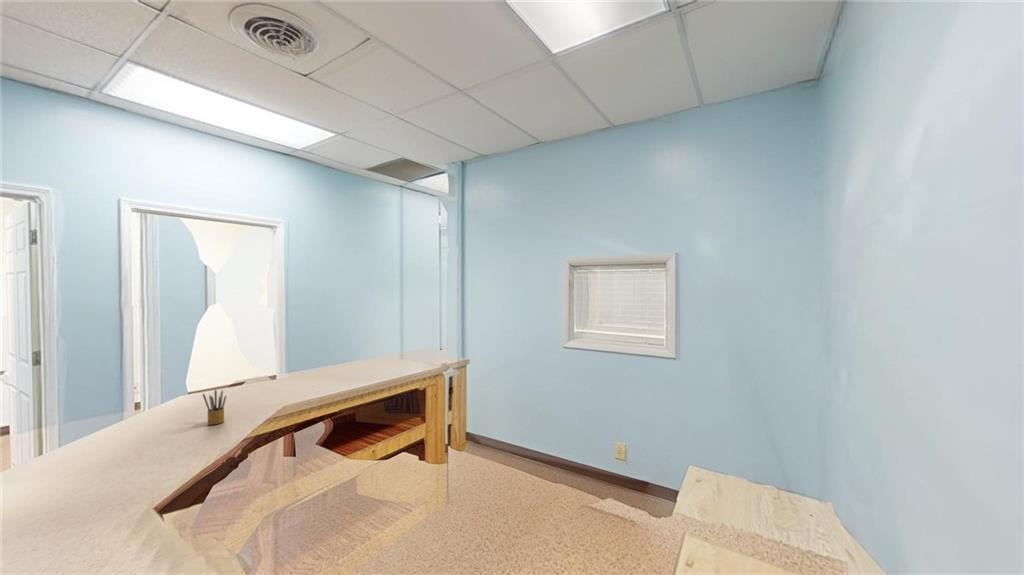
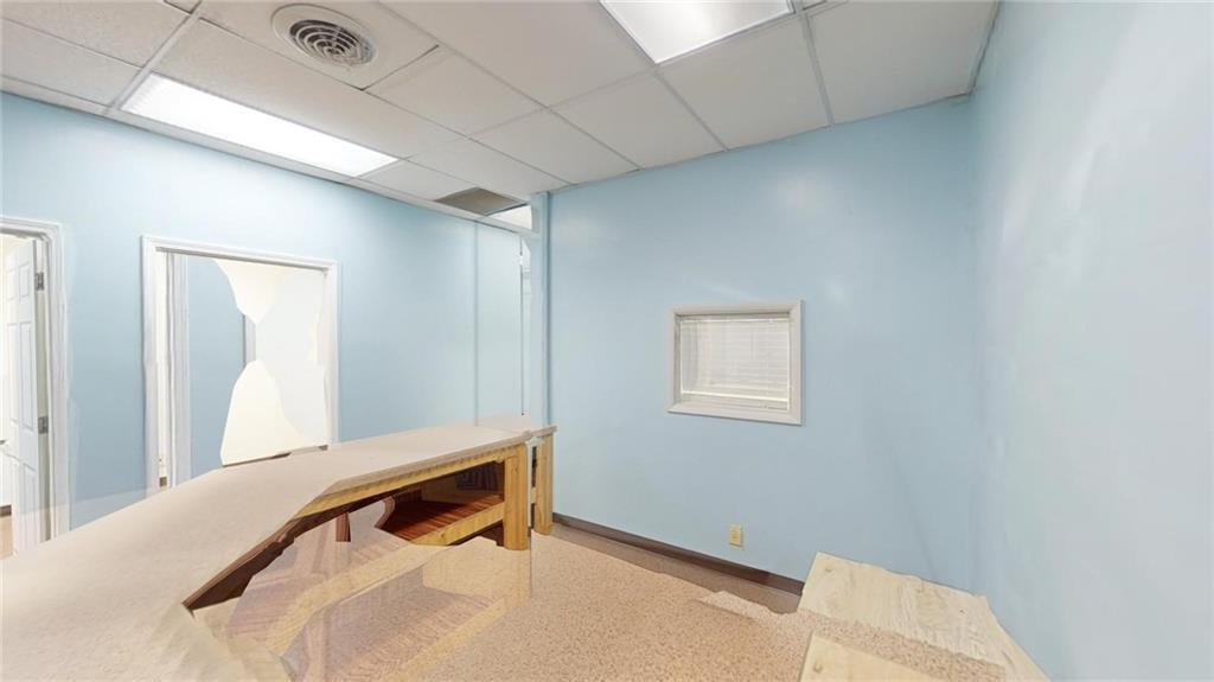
- pencil box [202,388,227,426]
